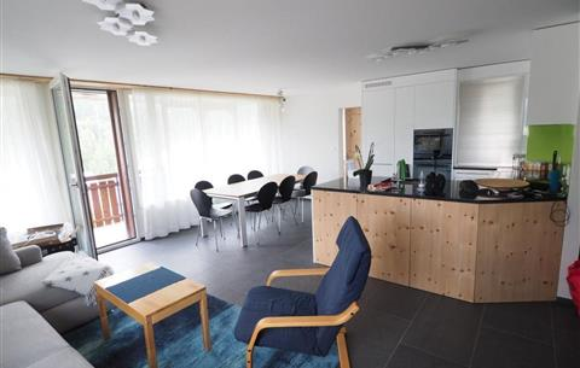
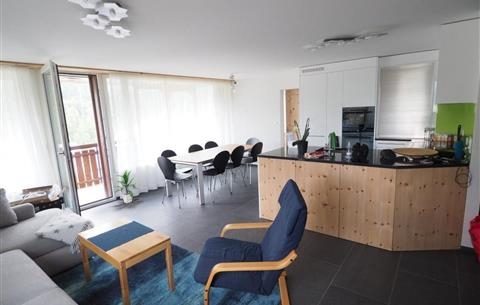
+ indoor plant [111,169,139,204]
